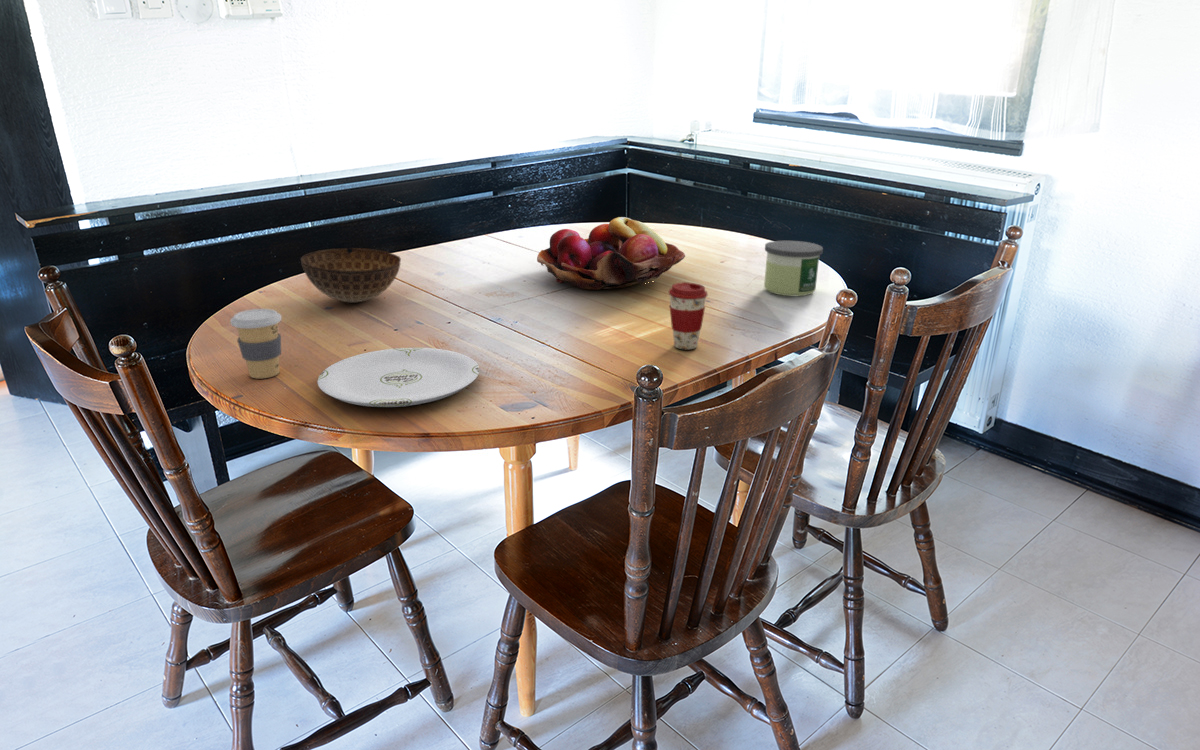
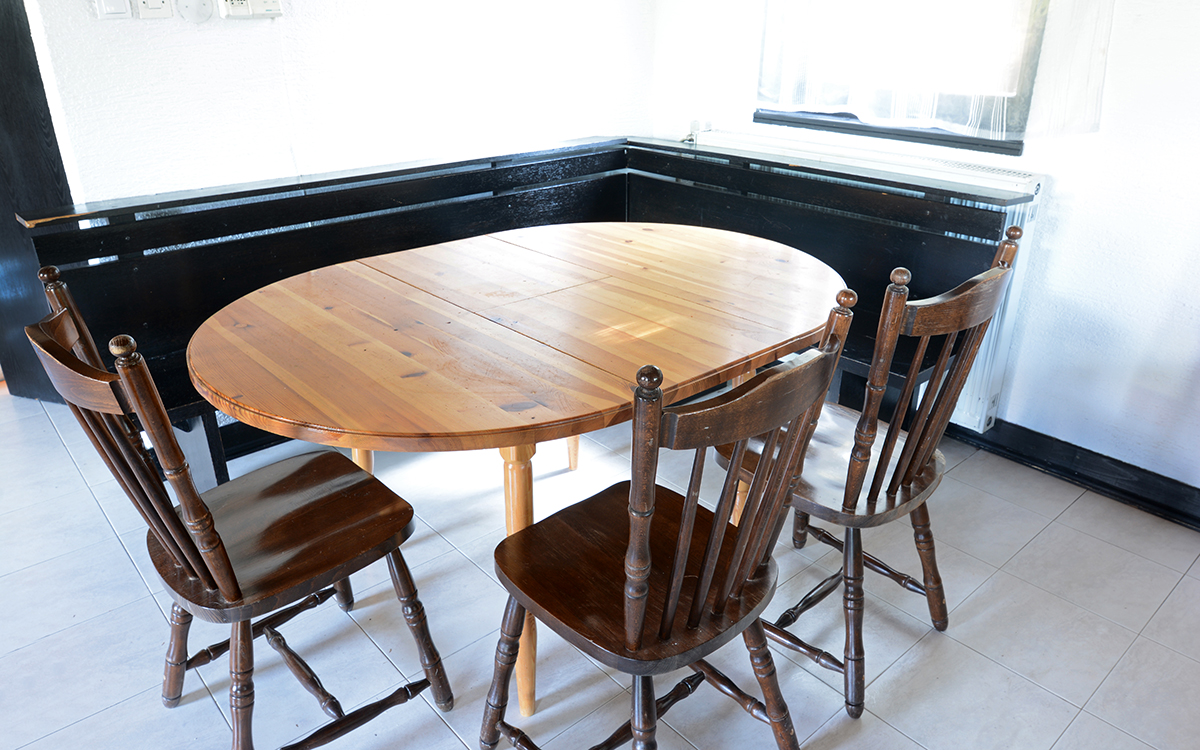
- coffee cup [229,308,282,379]
- coffee cup [668,281,709,350]
- bowl [300,247,402,303]
- fruit basket [536,216,686,290]
- plate [317,347,480,408]
- candle [763,240,824,297]
